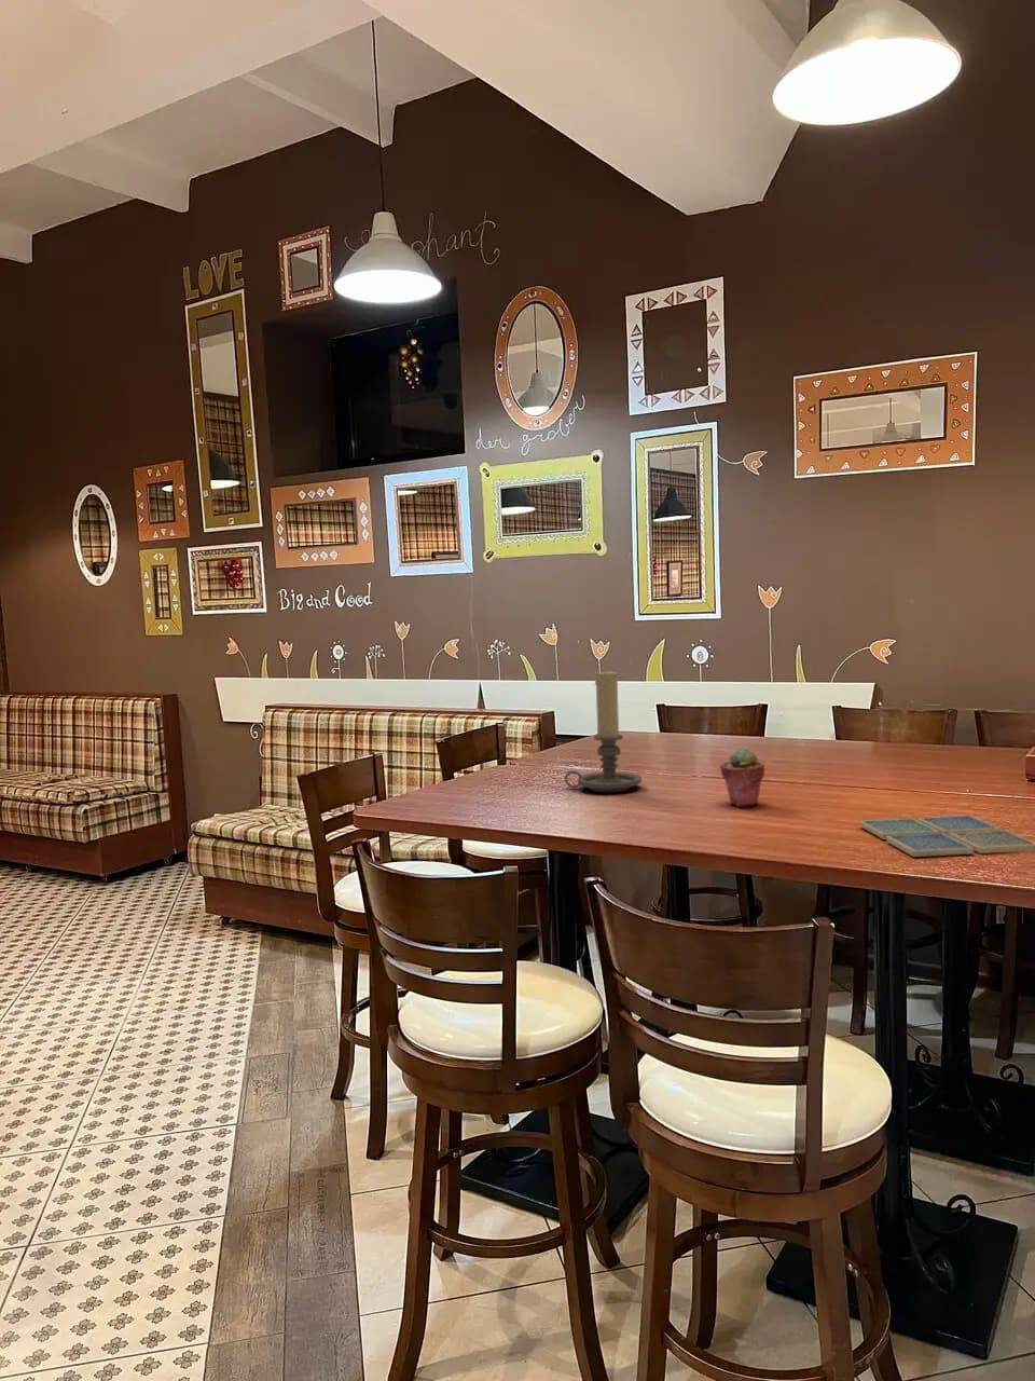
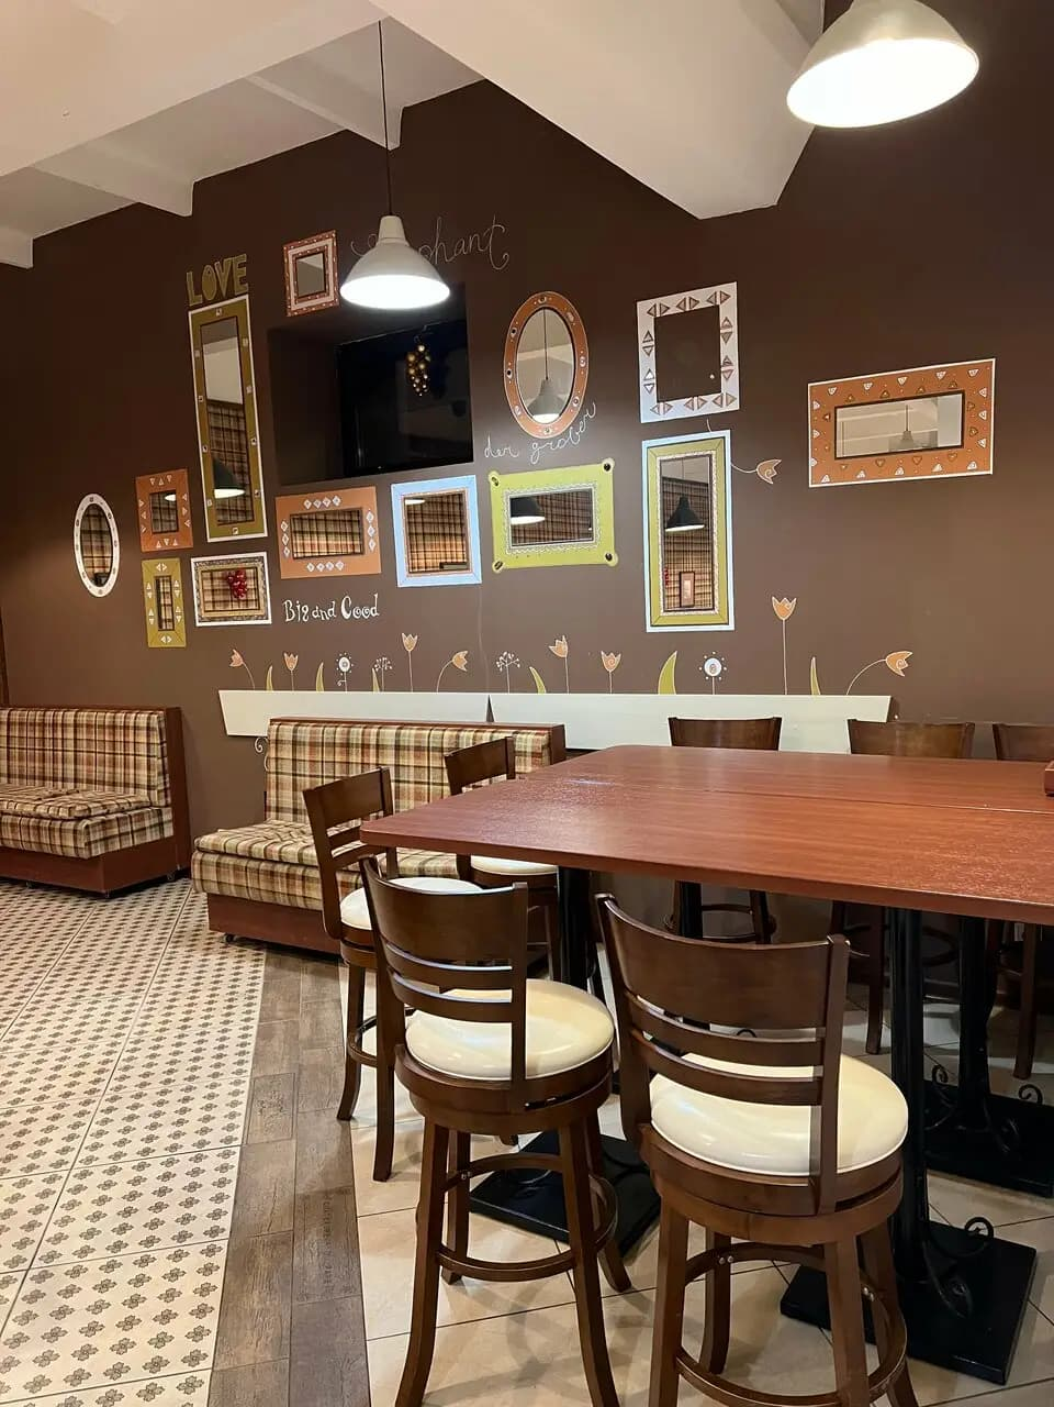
- potted succulent [719,747,765,807]
- candle holder [564,669,643,793]
- drink coaster [858,814,1035,858]
